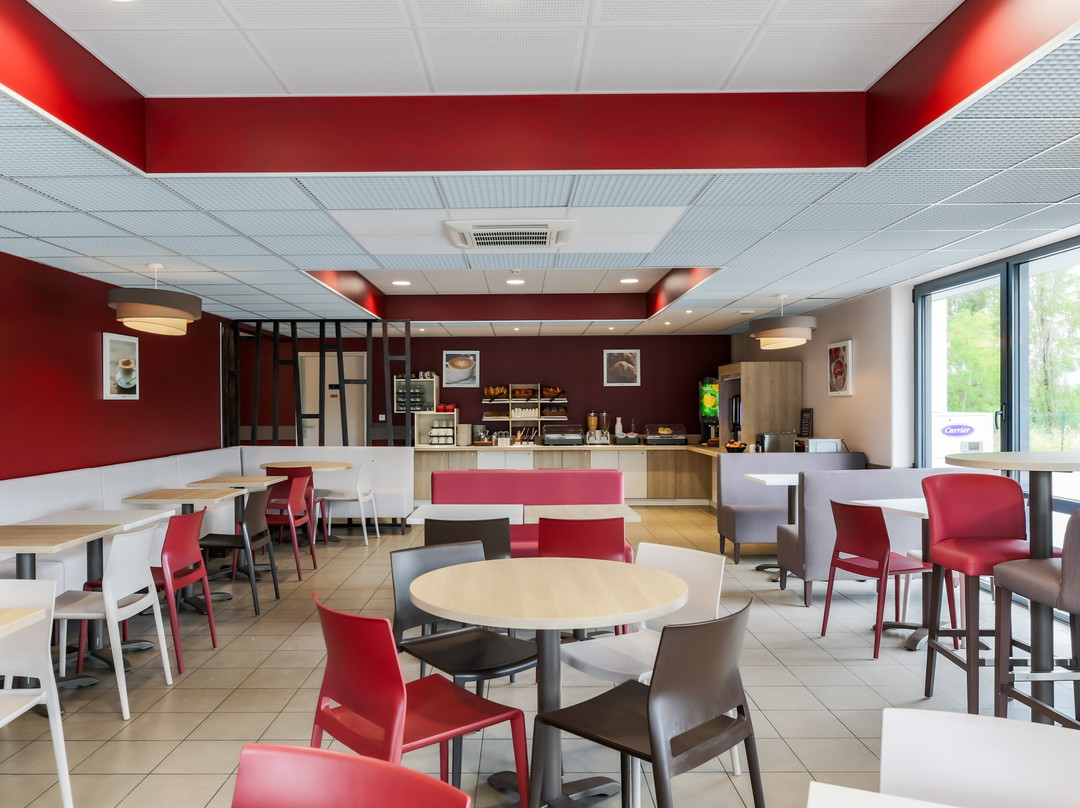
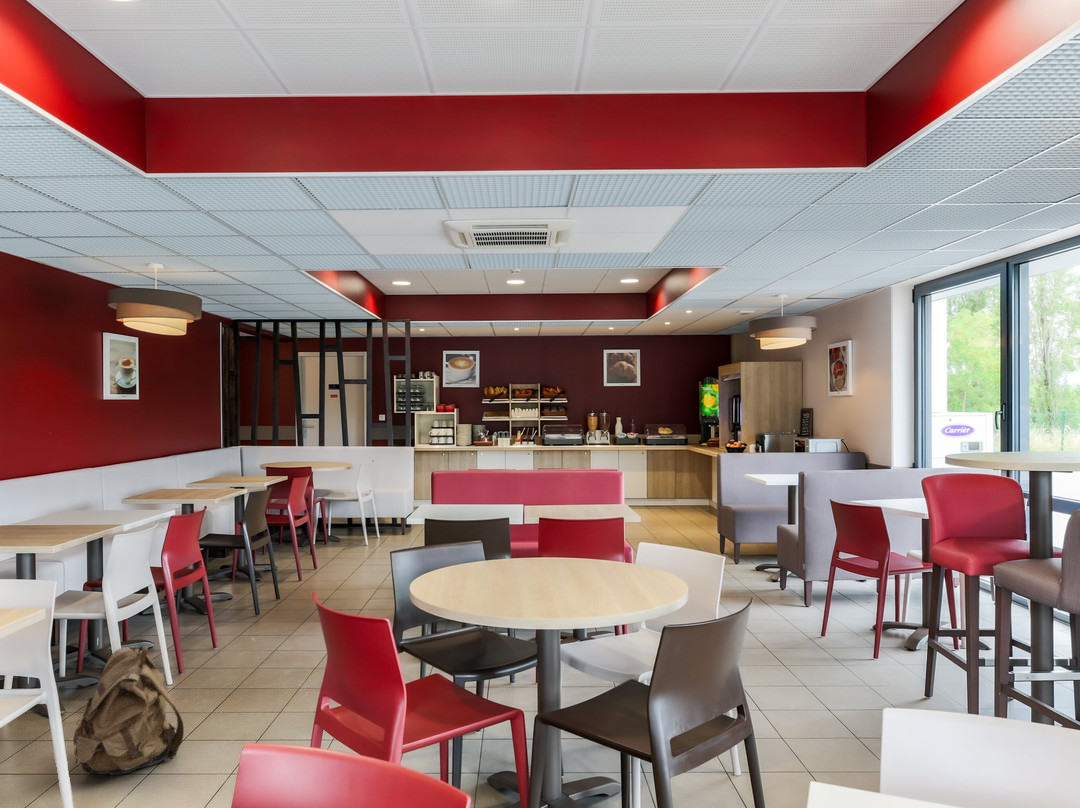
+ backpack [72,646,185,776]
